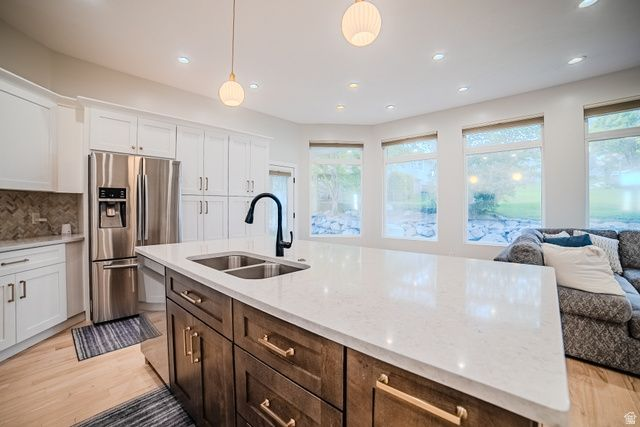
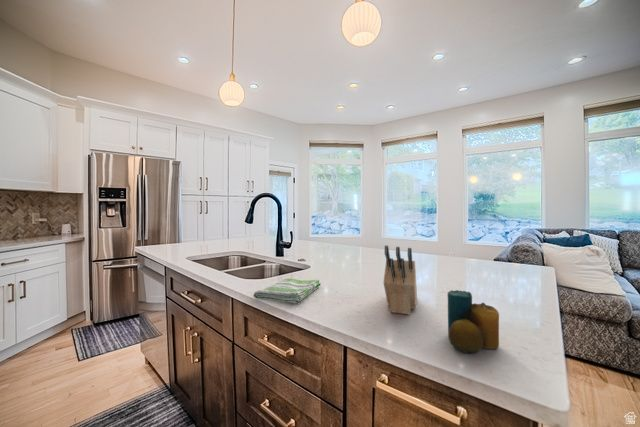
+ knife block [382,244,418,315]
+ dish towel [252,277,322,304]
+ candle [447,289,500,354]
